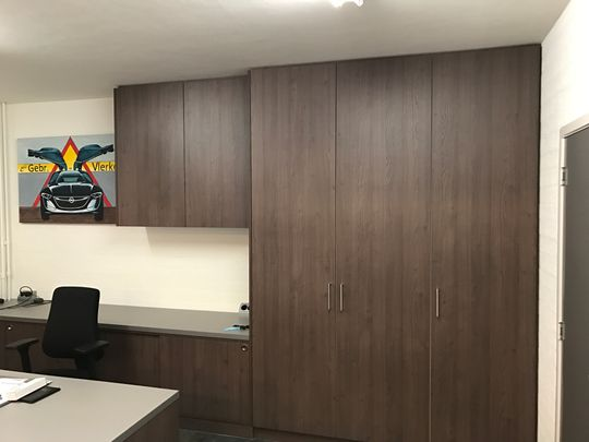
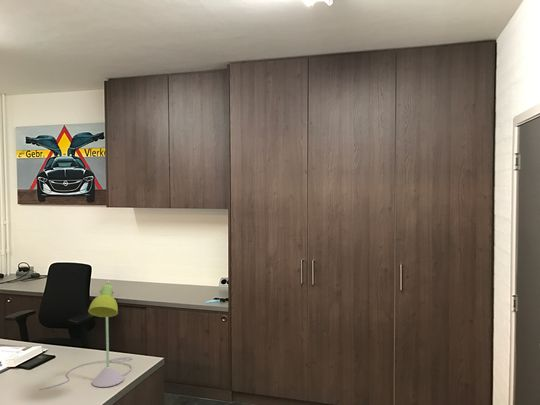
+ desk lamp [39,280,133,391]
